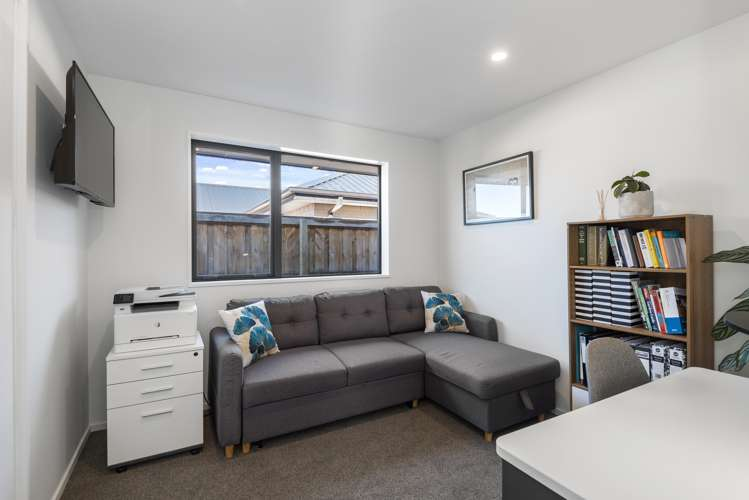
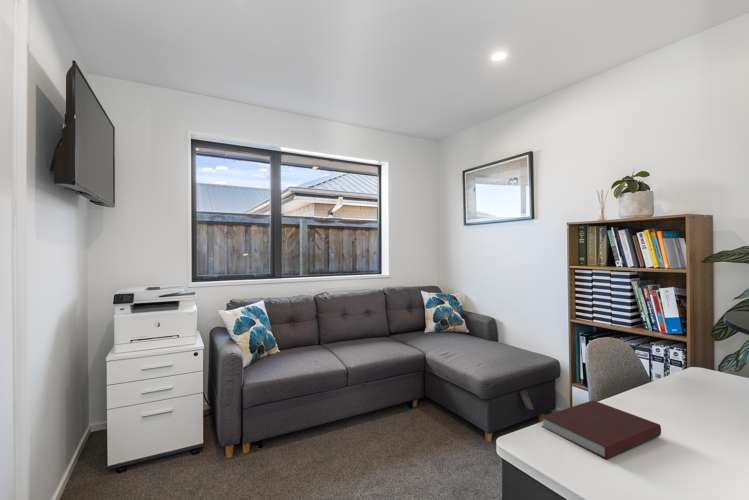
+ notebook [540,399,662,461]
